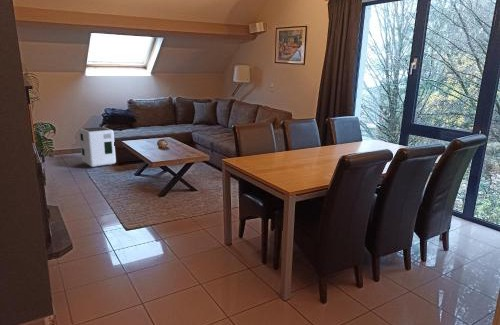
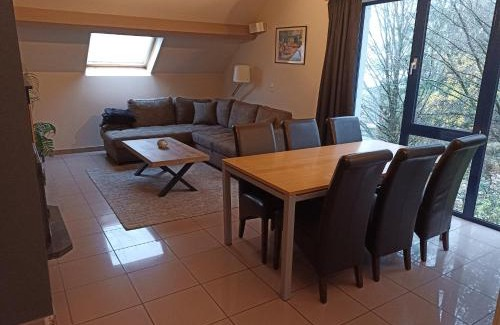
- air purifier [78,126,117,168]
